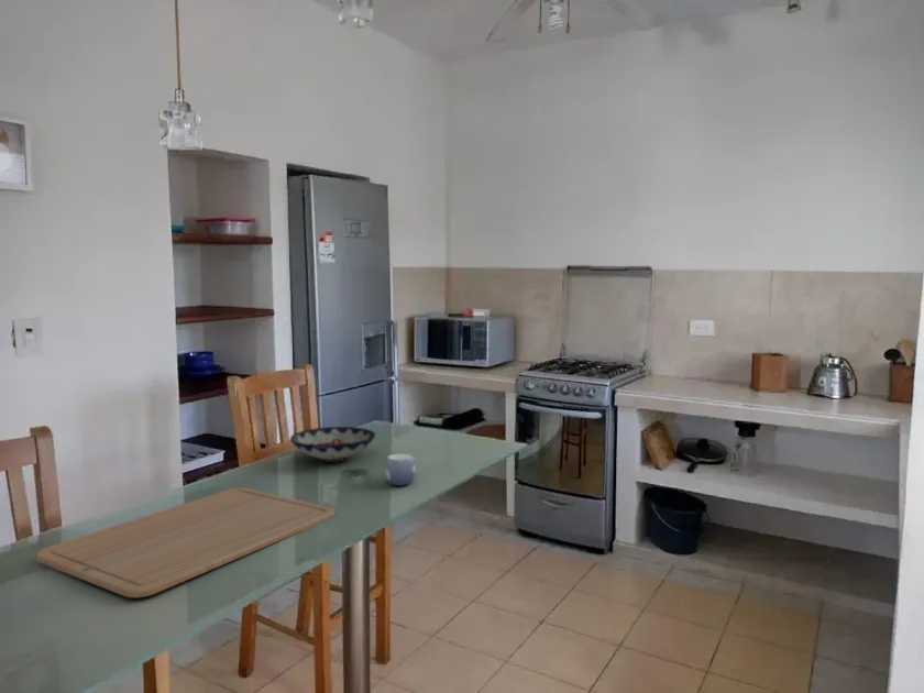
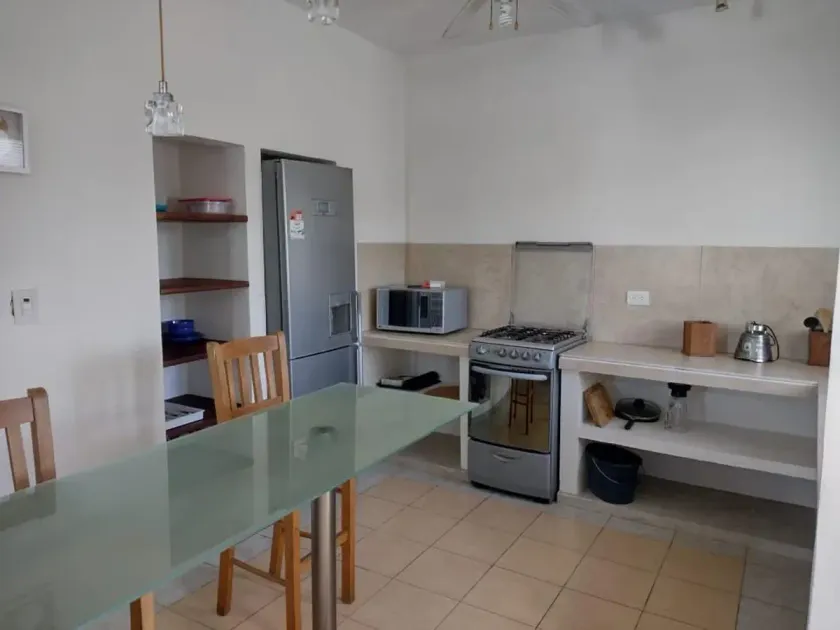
- bowl [289,426,376,464]
- chopping board [35,487,337,598]
- mug [384,452,417,486]
